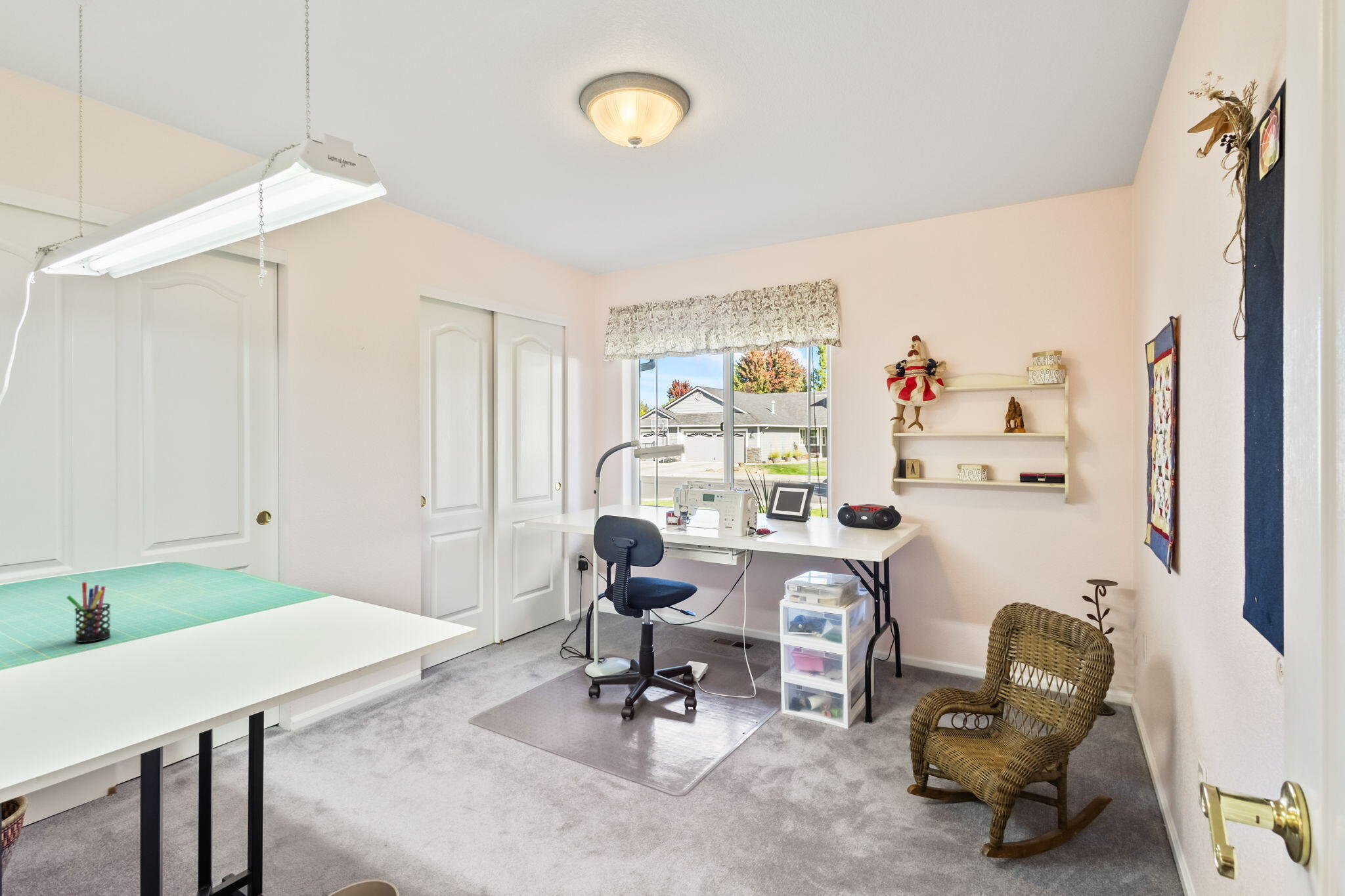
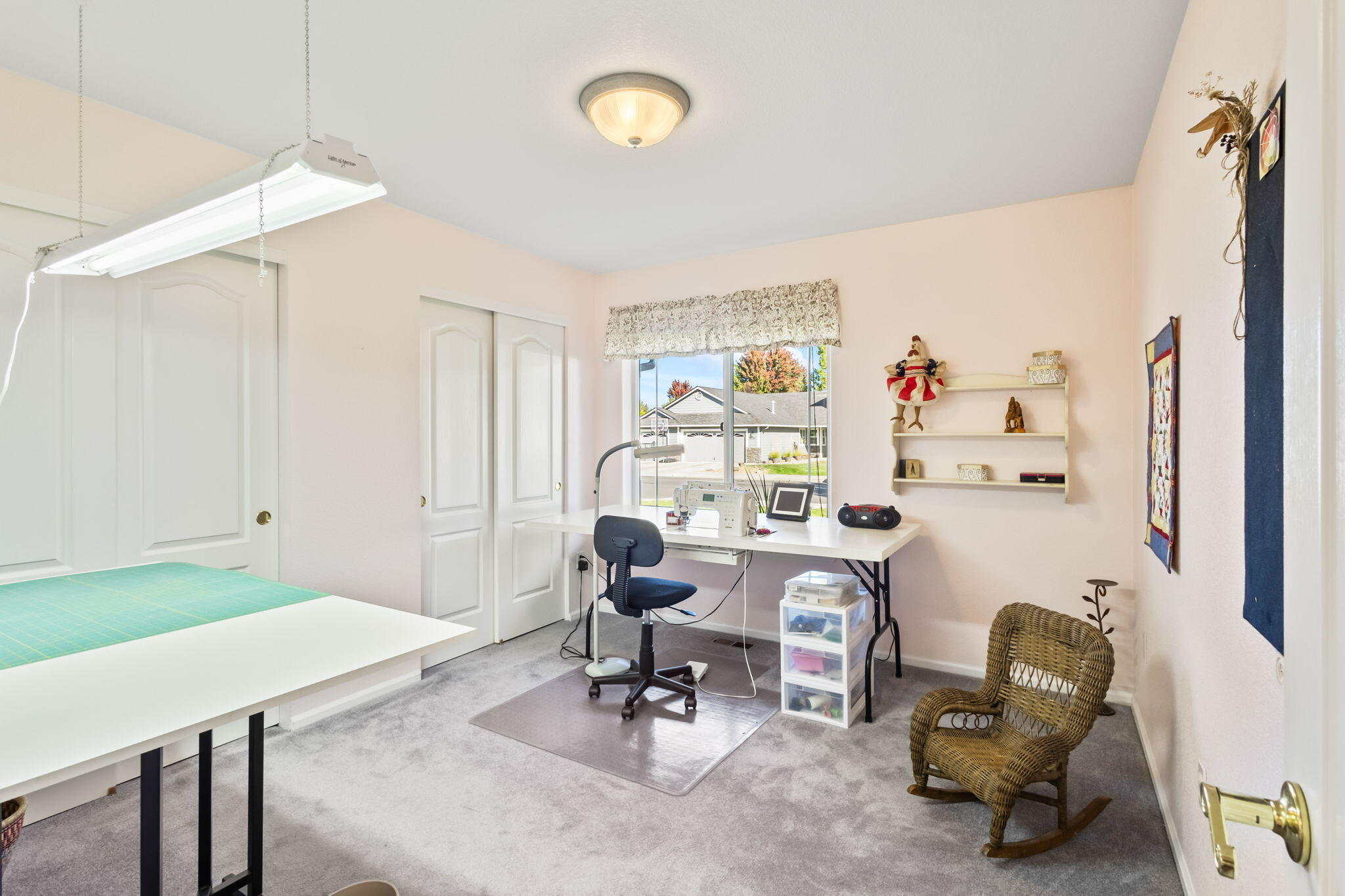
- pen holder [66,582,112,643]
